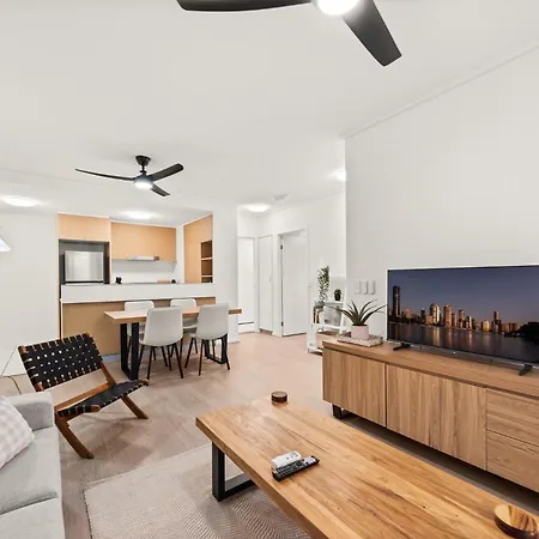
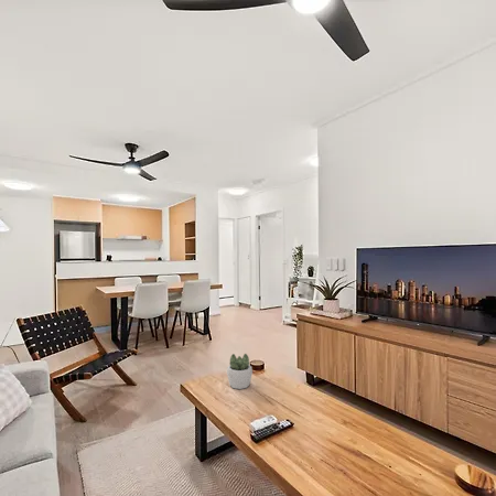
+ succulent plant [226,353,254,390]
